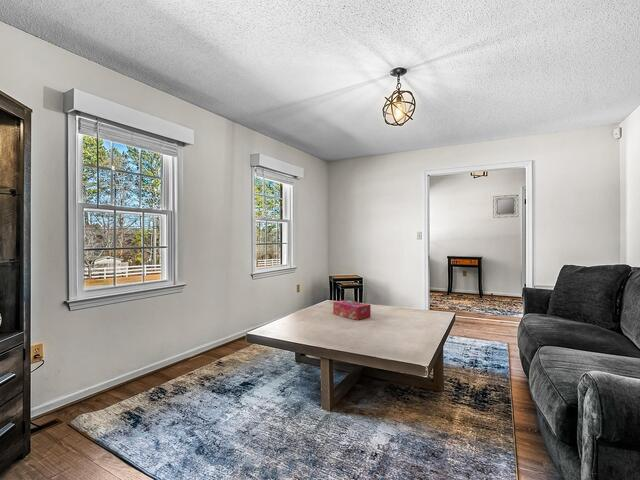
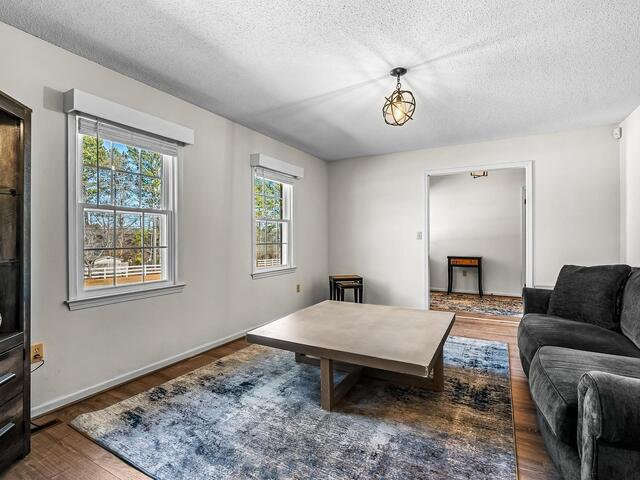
- tissue box [332,299,372,321]
- home mirror [492,194,519,219]
